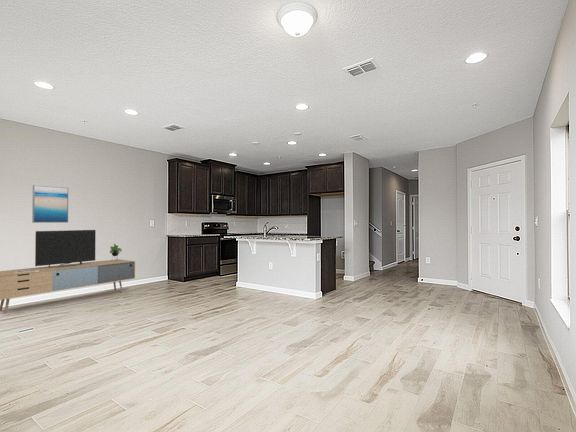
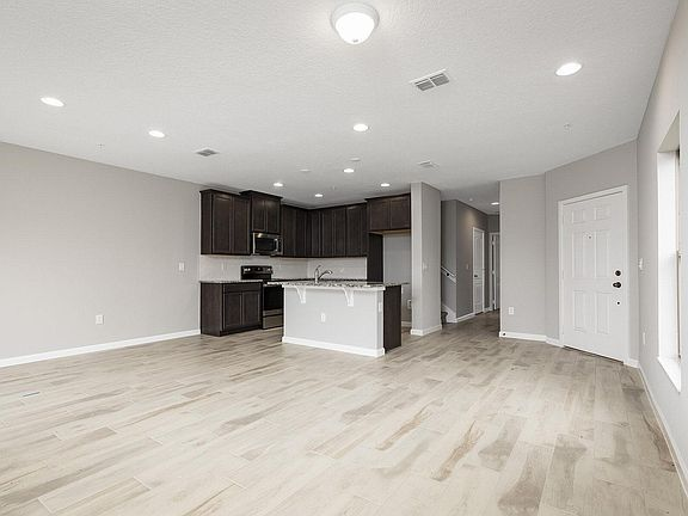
- wall art [31,184,70,224]
- media console [0,229,136,314]
